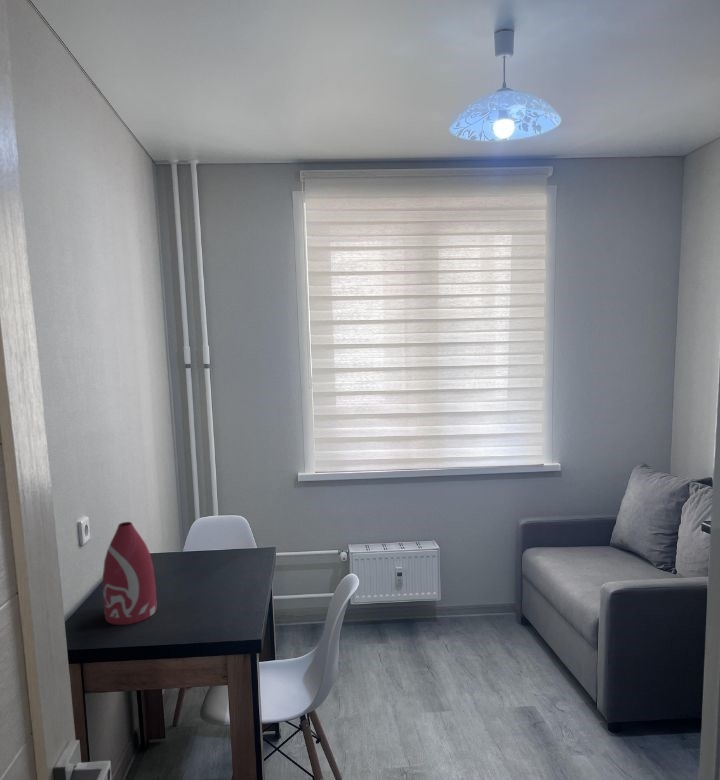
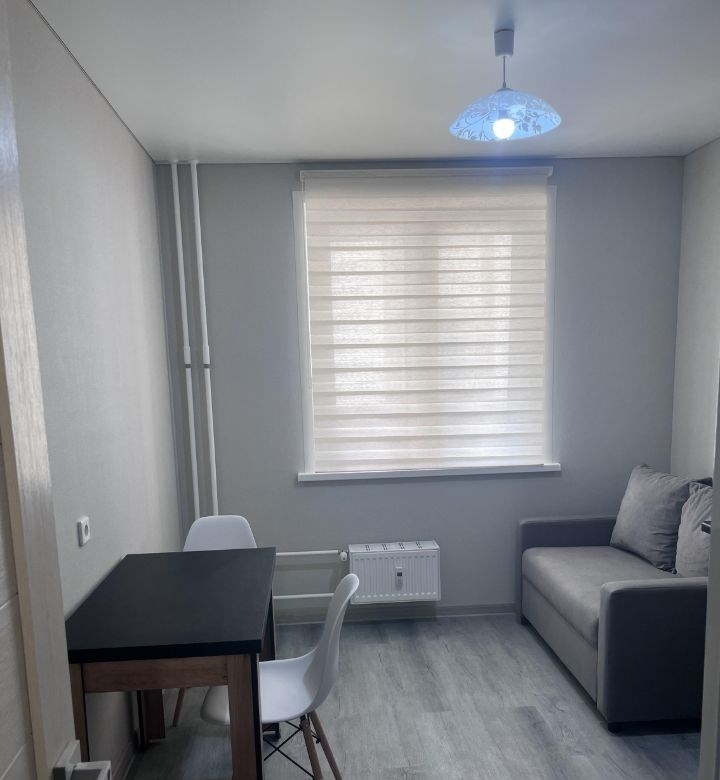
- bottle [102,521,158,626]
